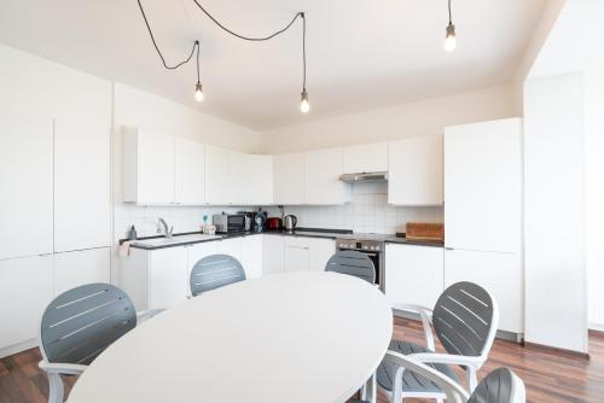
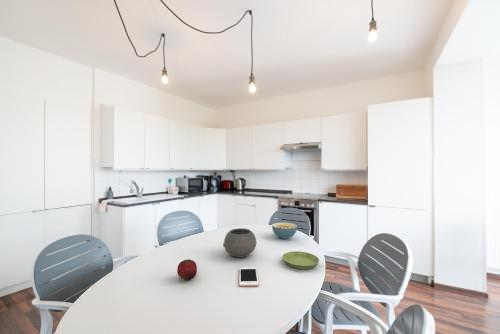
+ bowl [222,227,257,259]
+ cell phone [238,266,260,287]
+ saucer [281,250,320,270]
+ cereal bowl [271,222,298,240]
+ fruit [176,258,198,281]
